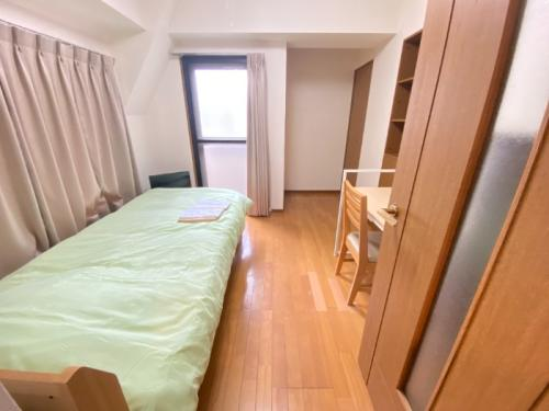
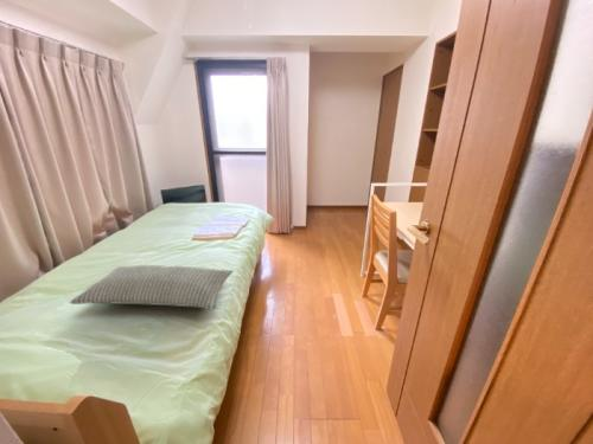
+ pillow [69,264,235,310]
